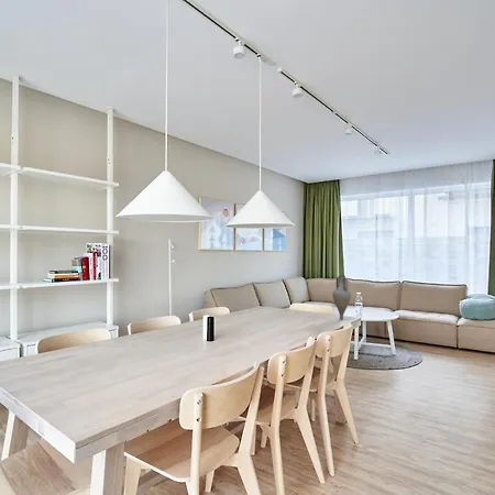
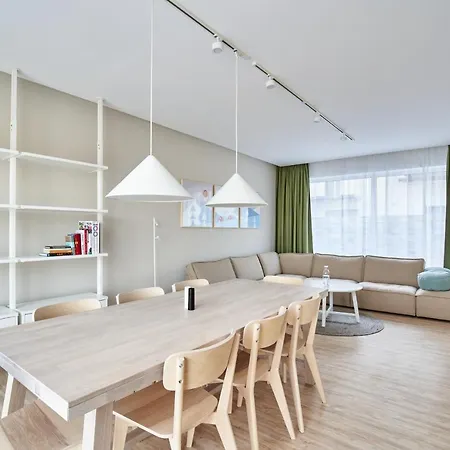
- vase [331,275,352,321]
